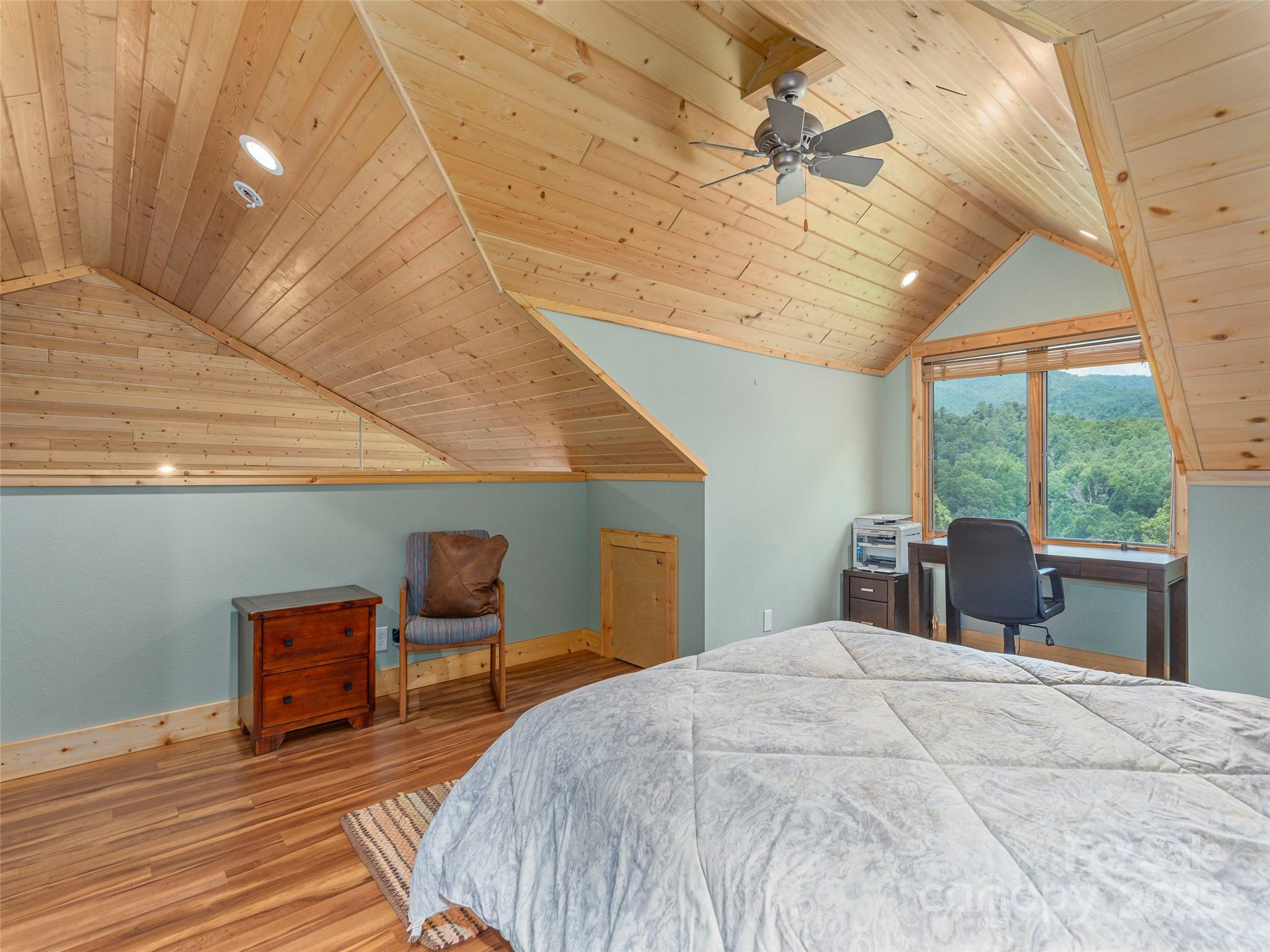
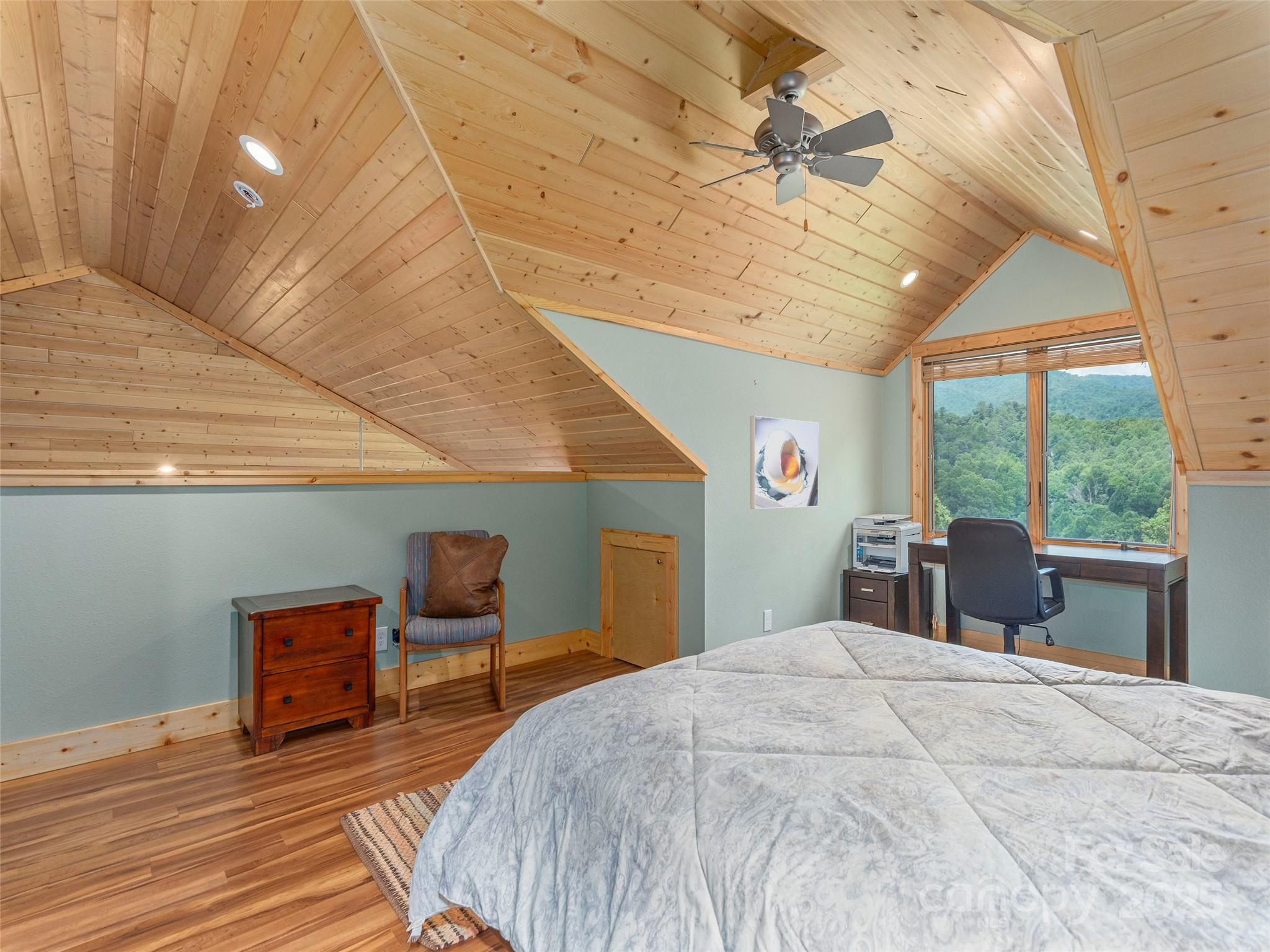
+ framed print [750,415,819,509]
